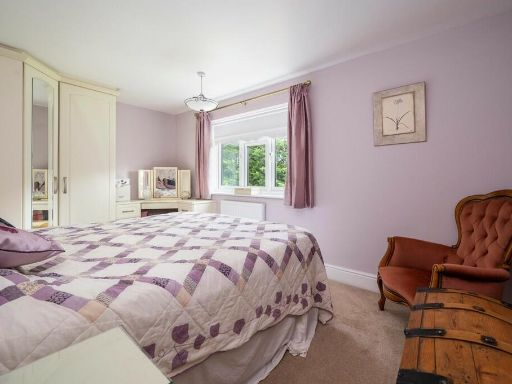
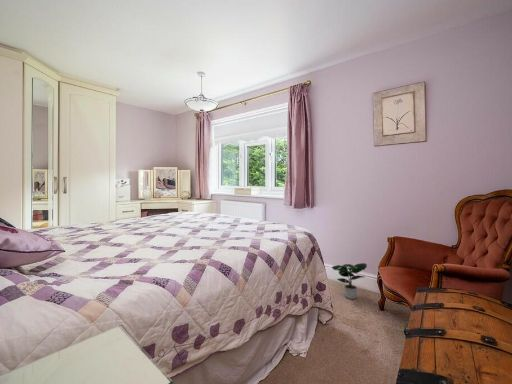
+ potted plant [331,262,368,300]
